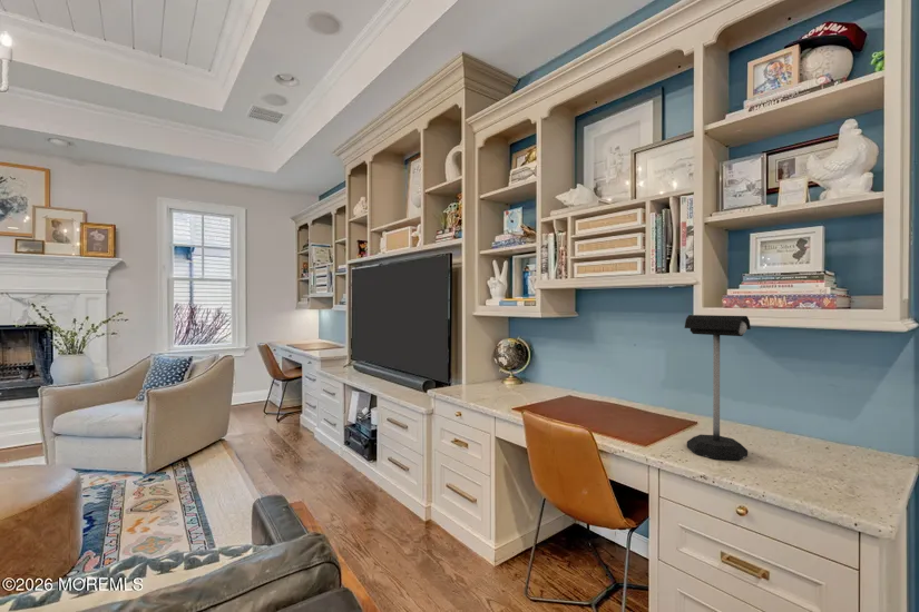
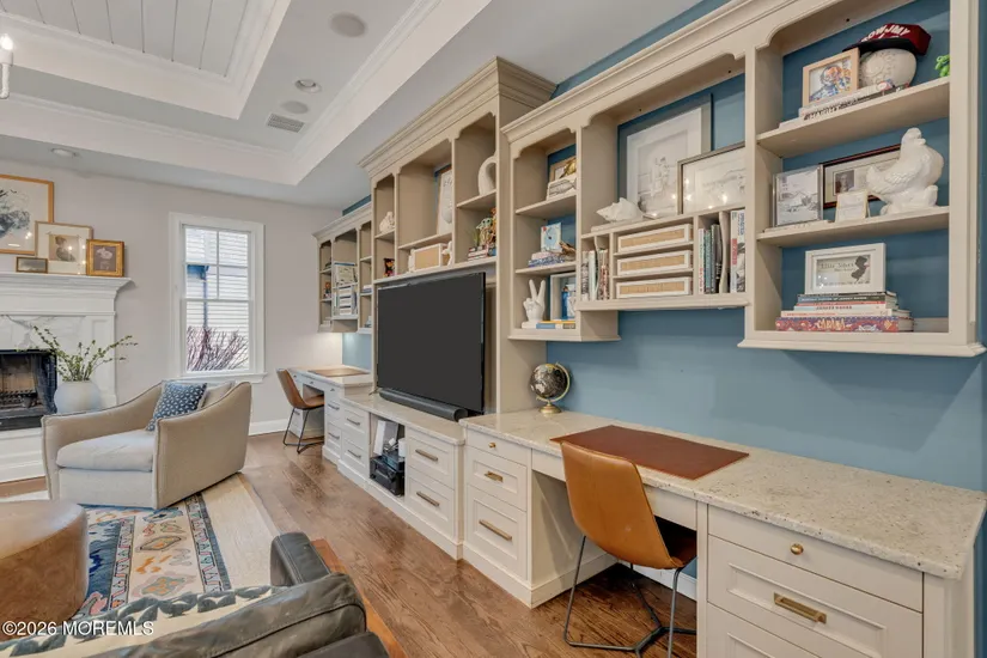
- mailbox [683,314,752,461]
